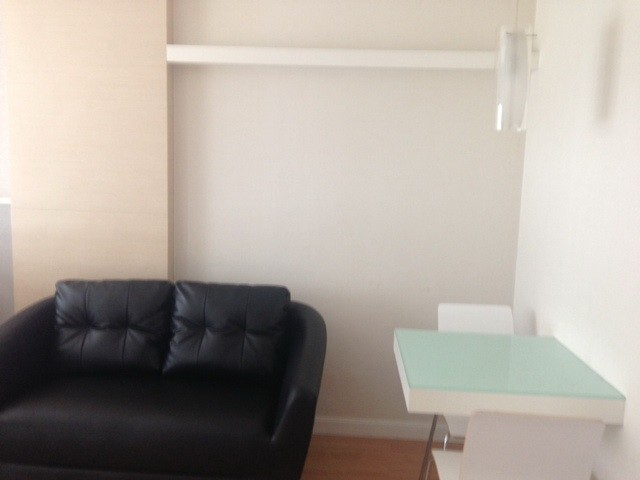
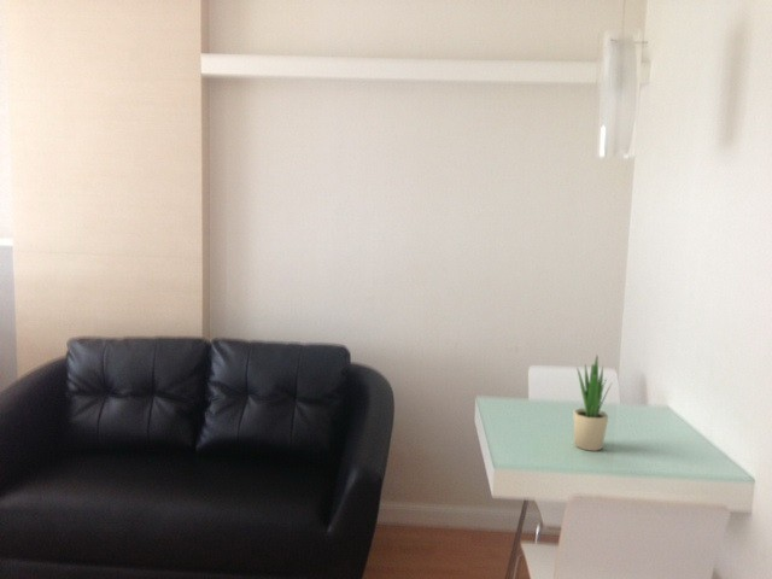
+ potted plant [573,355,613,452]
